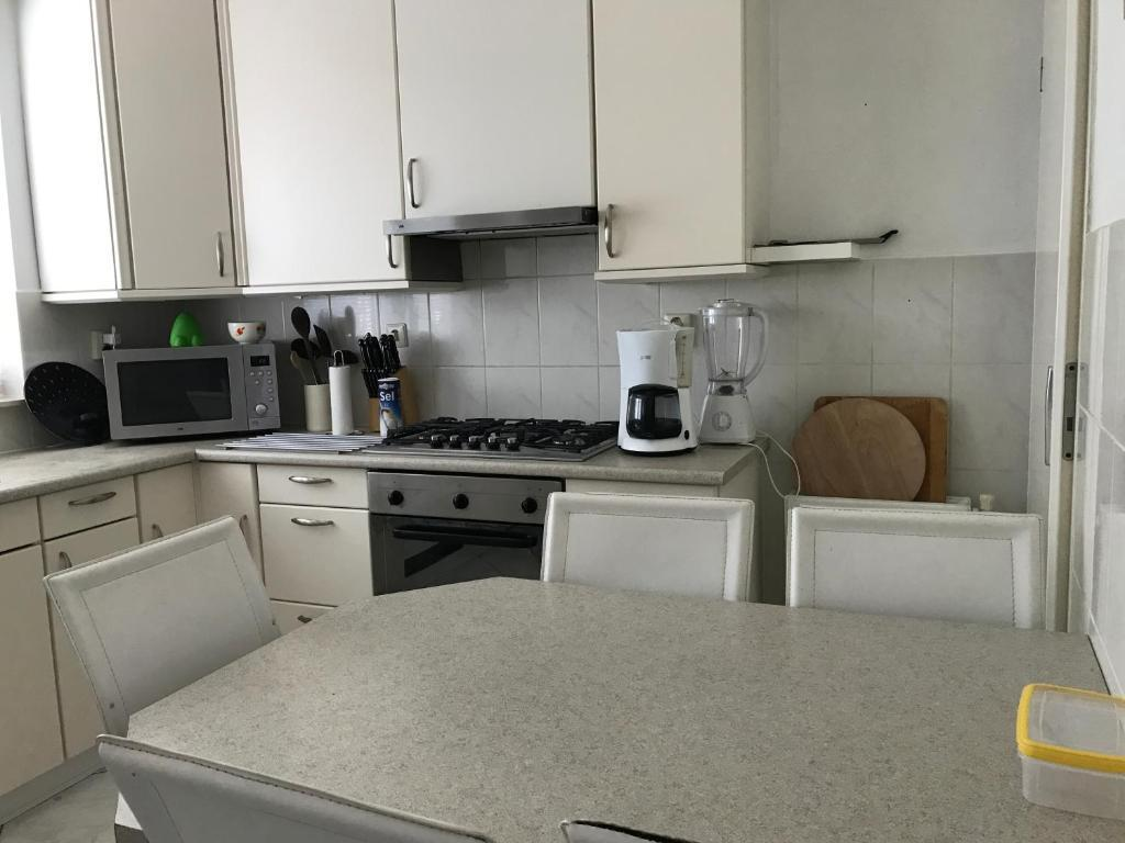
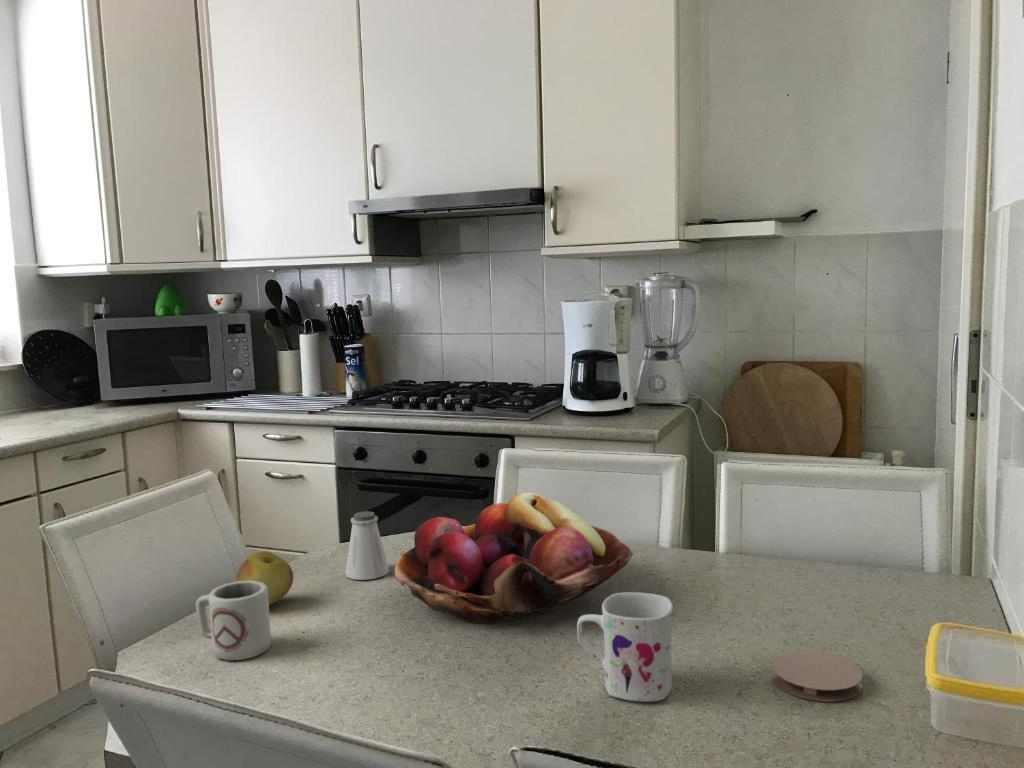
+ fruit basket [393,491,634,624]
+ cup [195,581,272,661]
+ coaster [771,650,864,703]
+ mug [576,591,674,703]
+ saltshaker [345,510,390,581]
+ apple [235,550,295,606]
